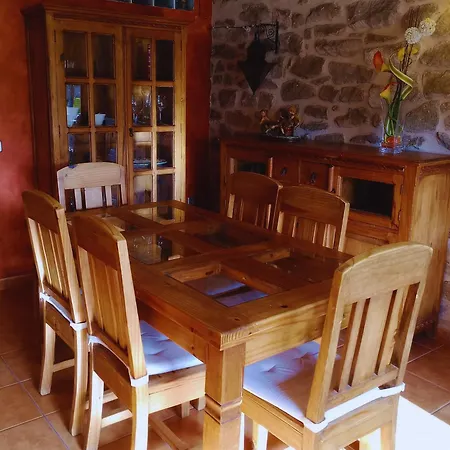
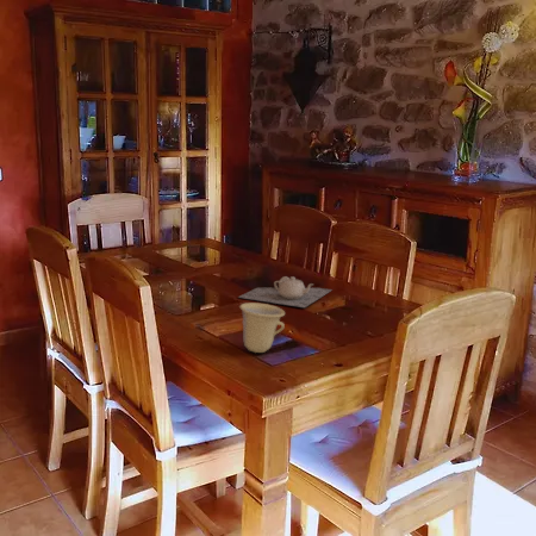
+ teapot [237,275,334,308]
+ cup [238,301,286,354]
